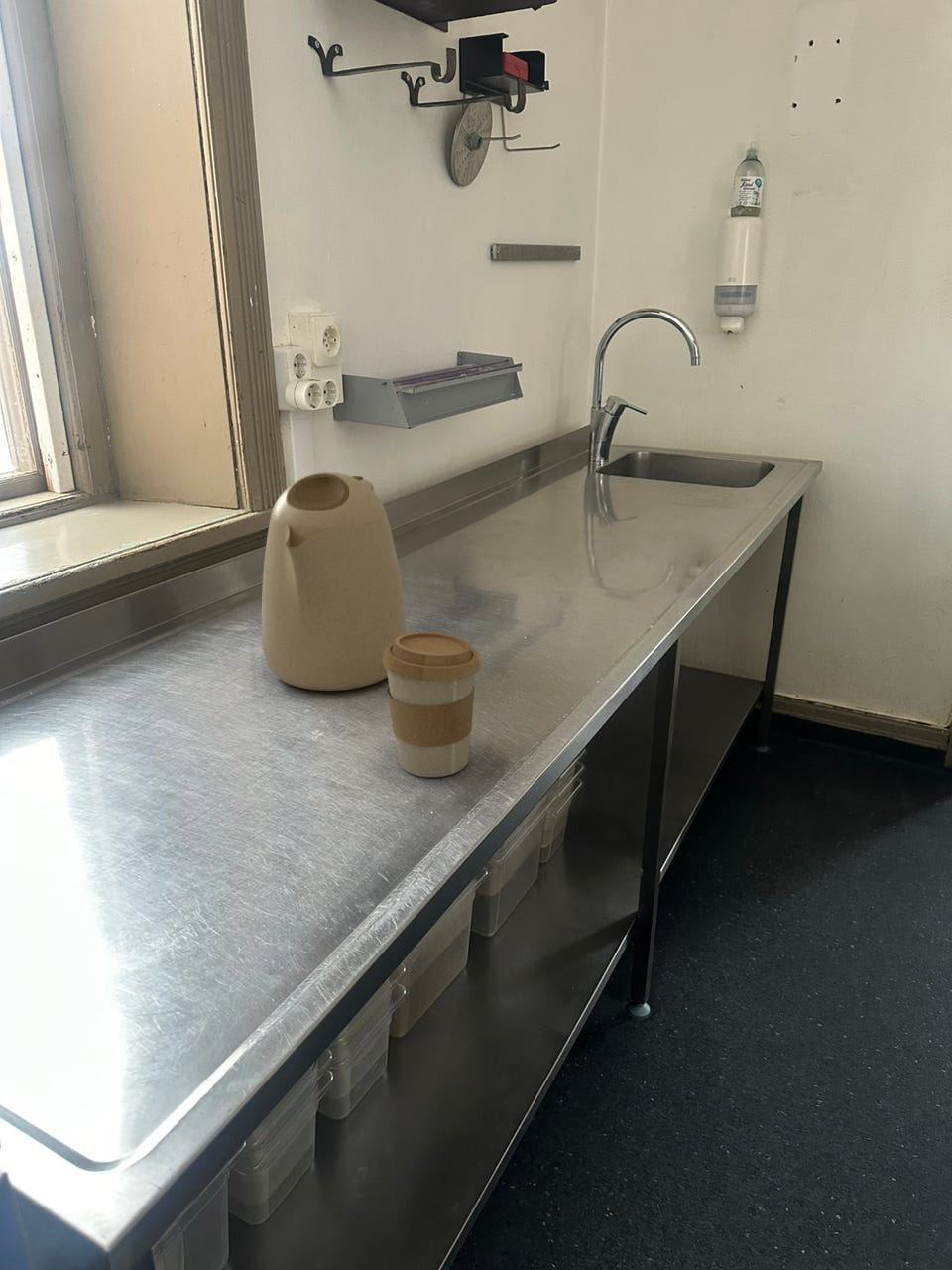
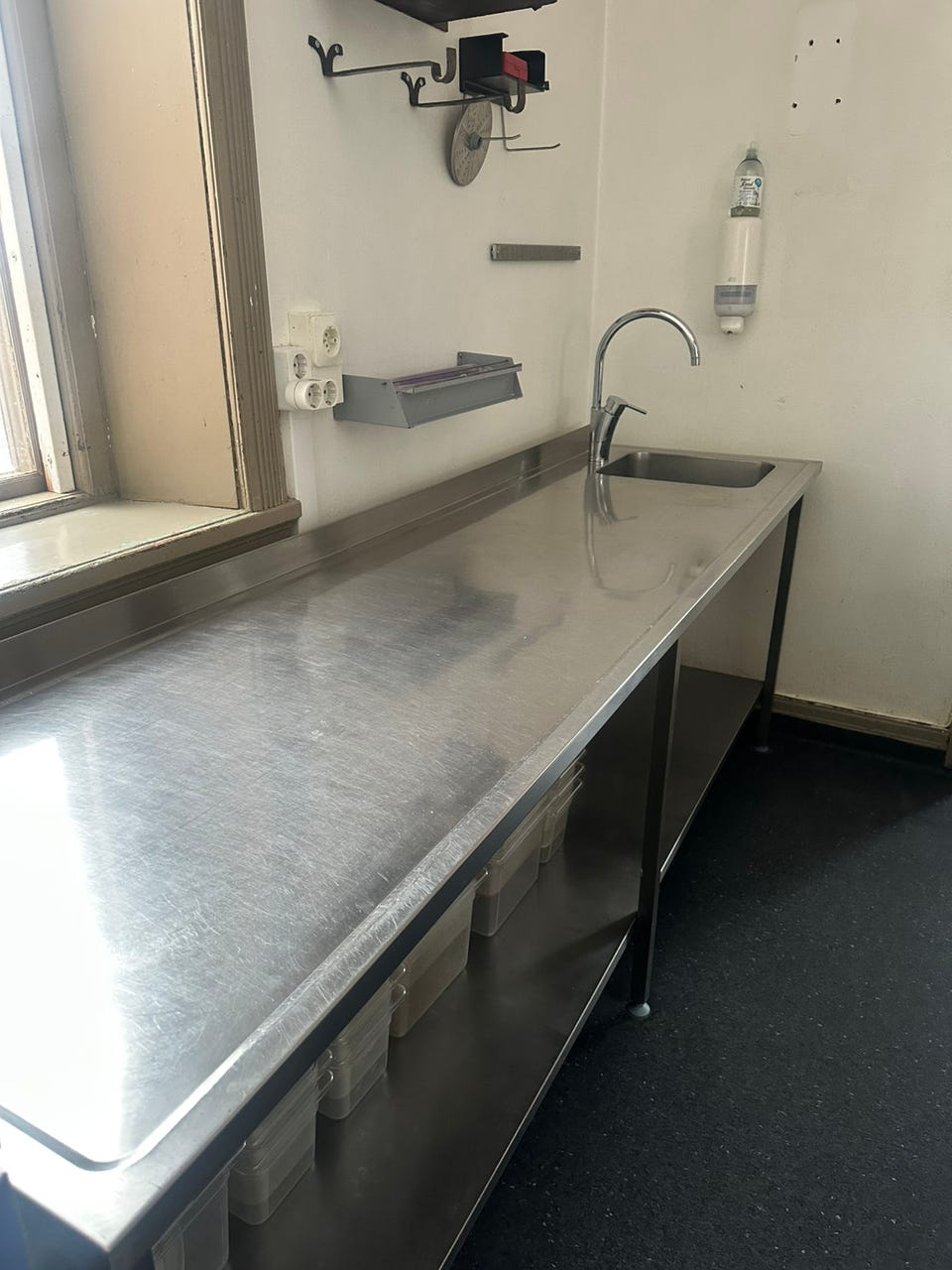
- kettle [261,471,408,692]
- coffee cup [382,631,481,778]
